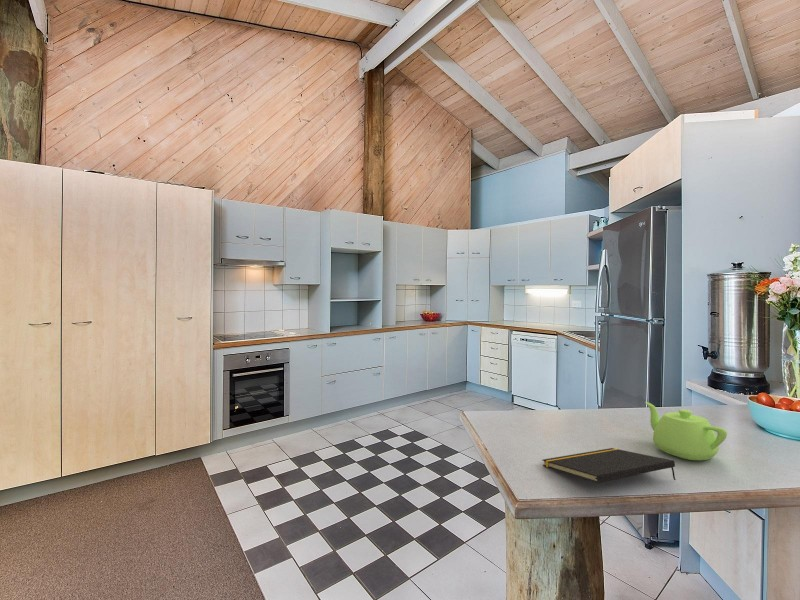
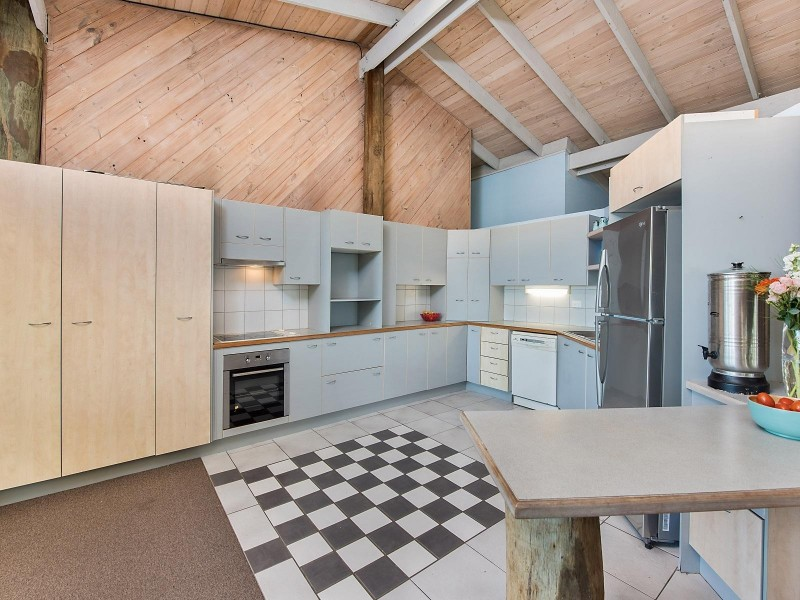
- teapot [645,401,728,461]
- notepad [541,447,677,484]
